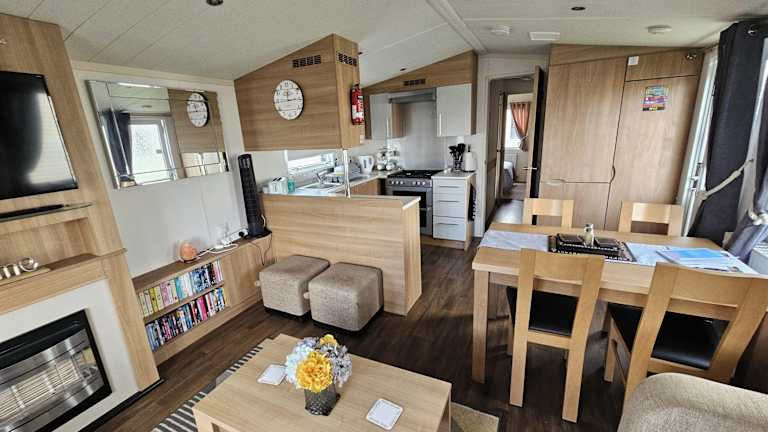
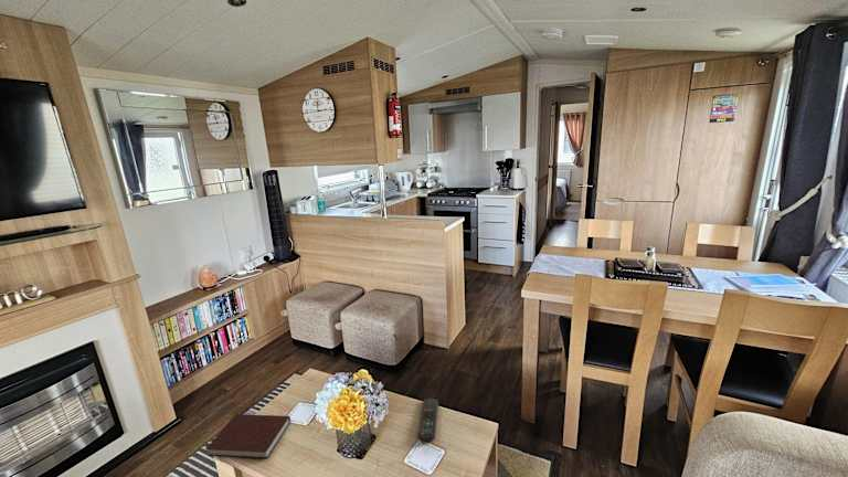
+ notebook [204,413,292,459]
+ remote control [417,398,439,442]
